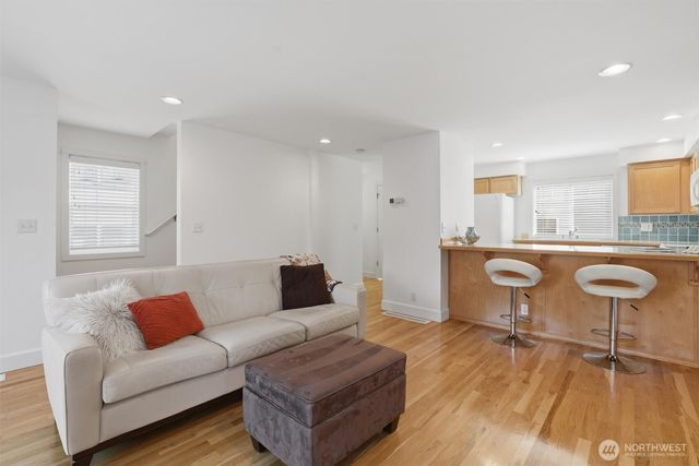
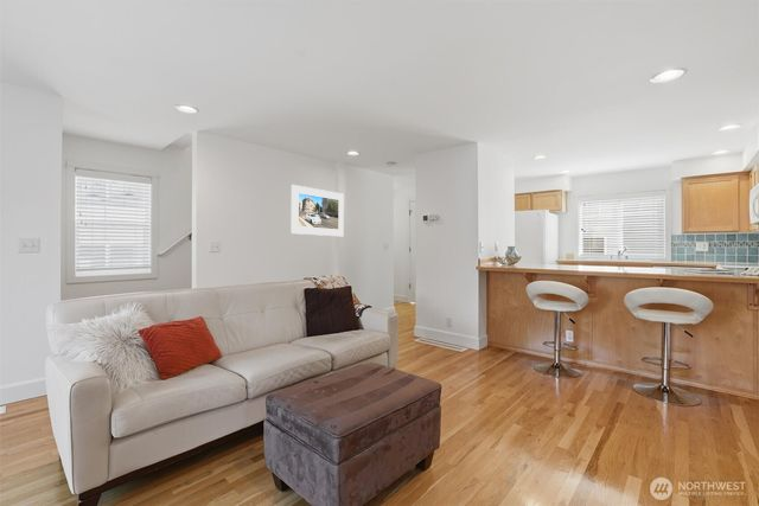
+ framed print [291,184,345,237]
